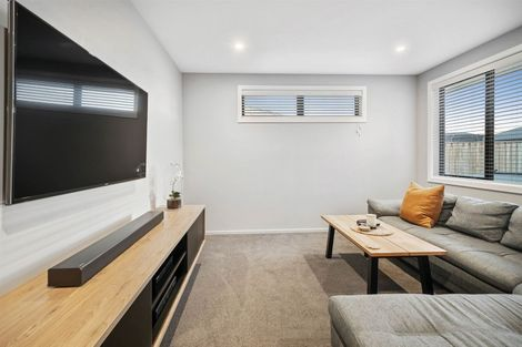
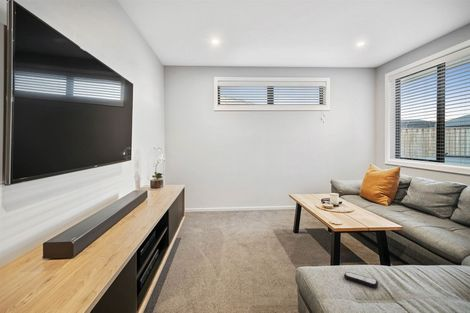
+ remote control [343,271,379,288]
